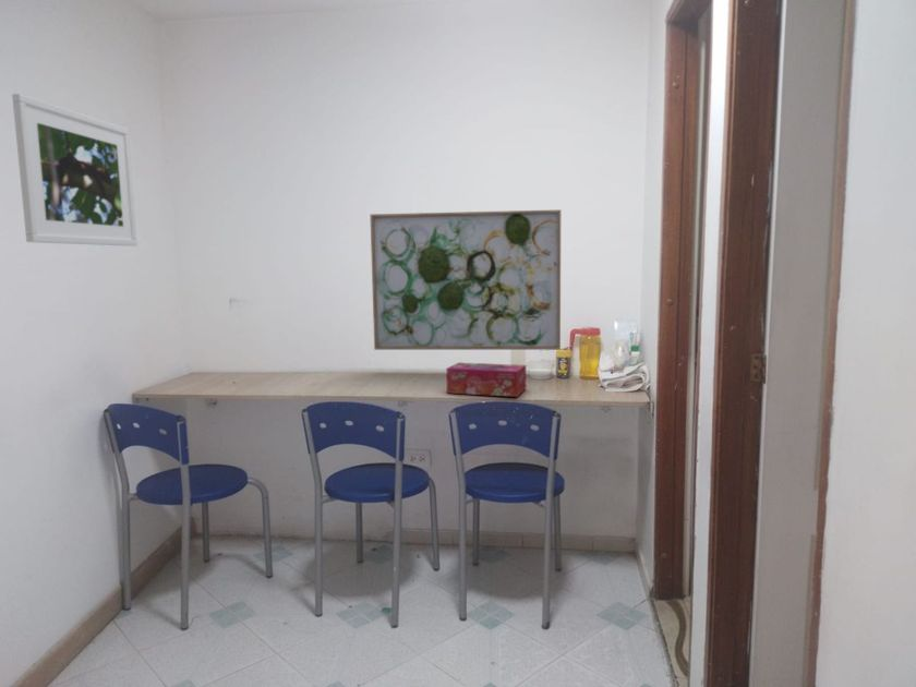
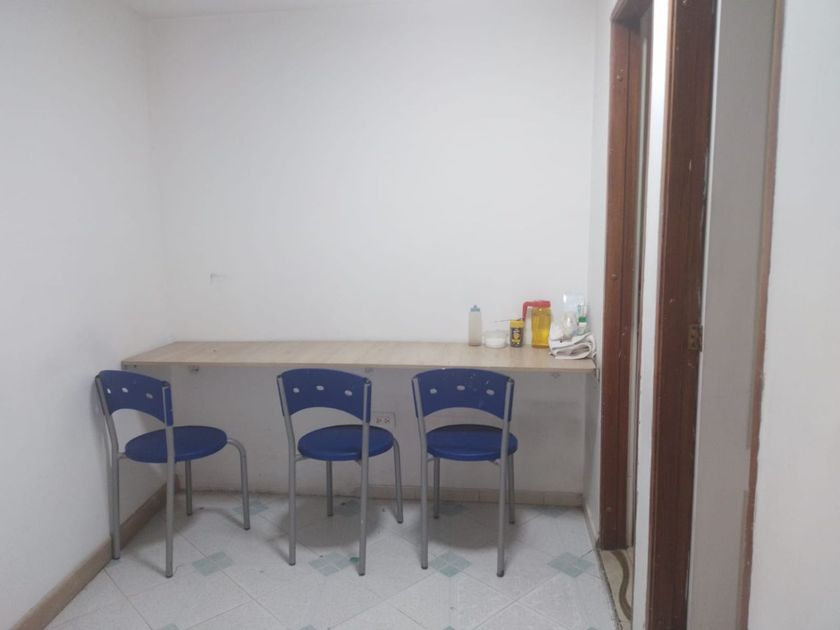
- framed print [11,93,138,248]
- tissue box [445,362,527,398]
- wall art [369,208,562,351]
